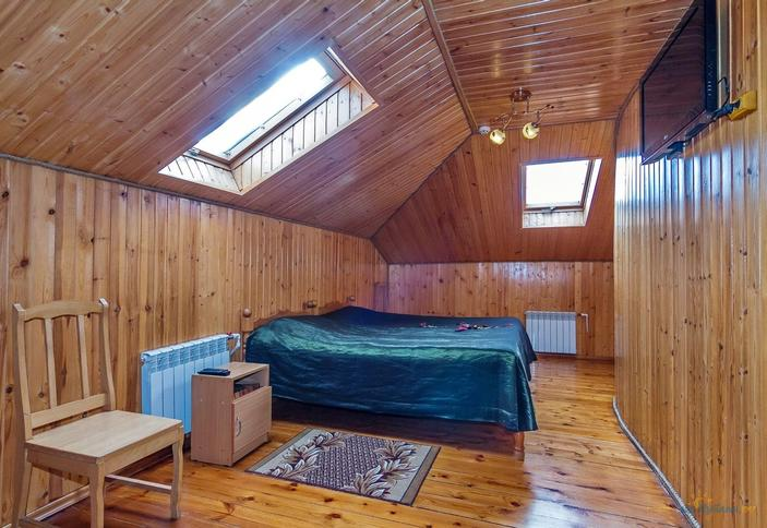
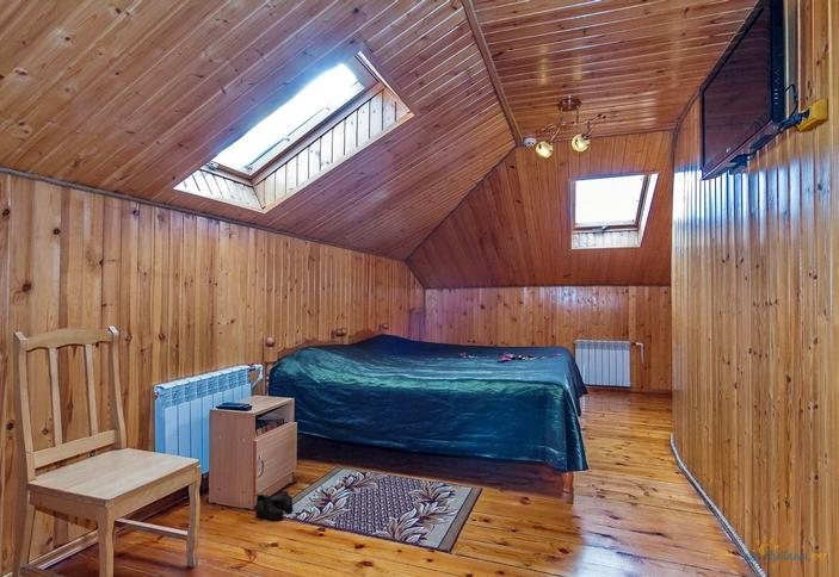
+ boots [254,490,294,522]
